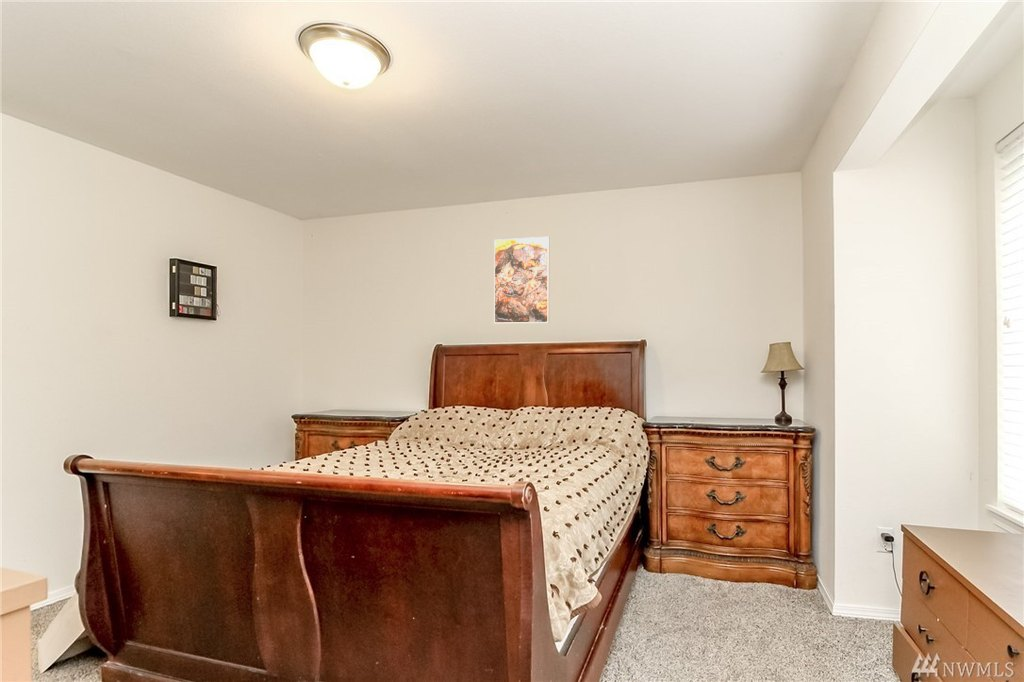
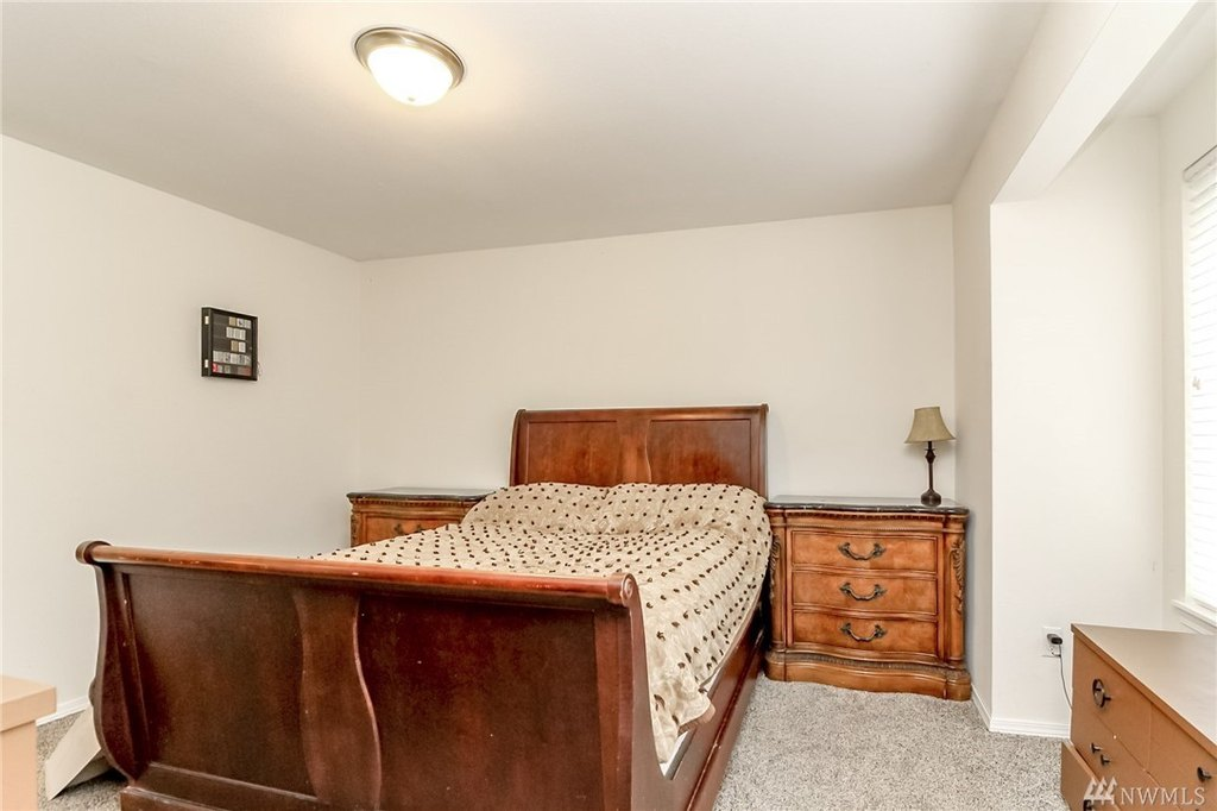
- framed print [493,236,550,324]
